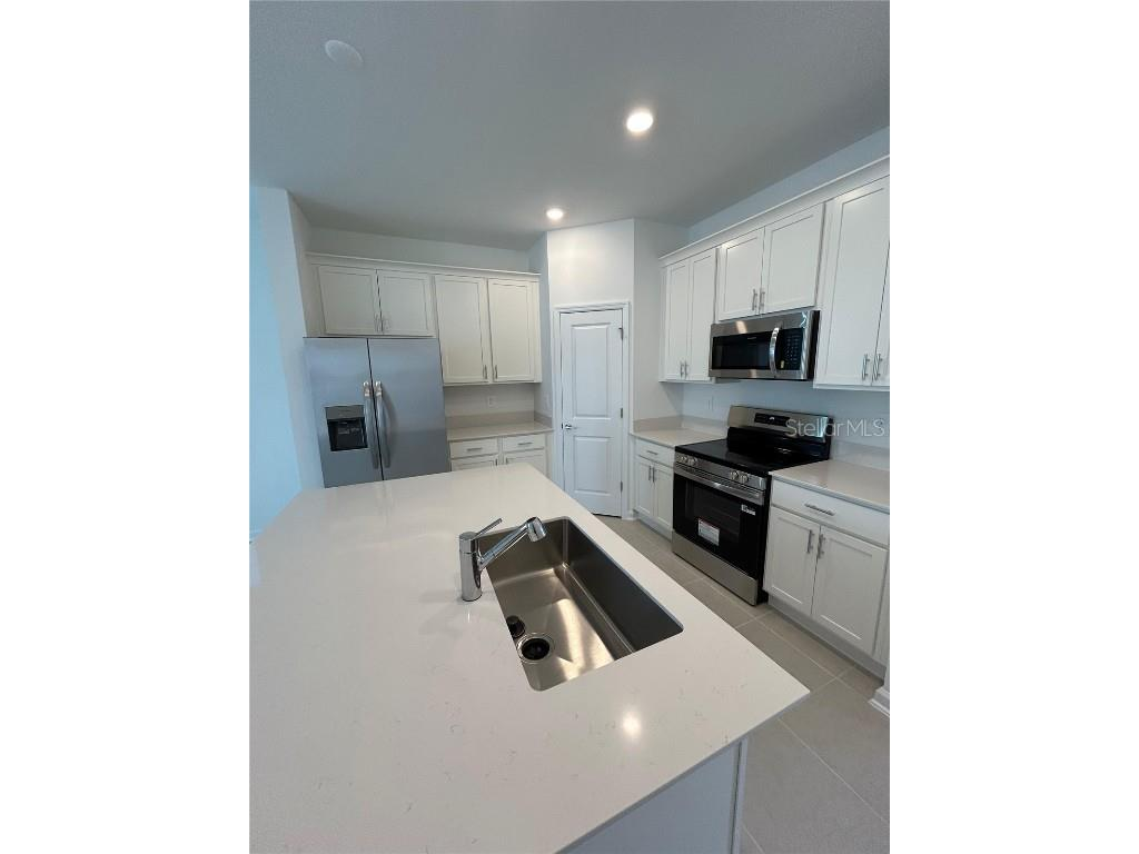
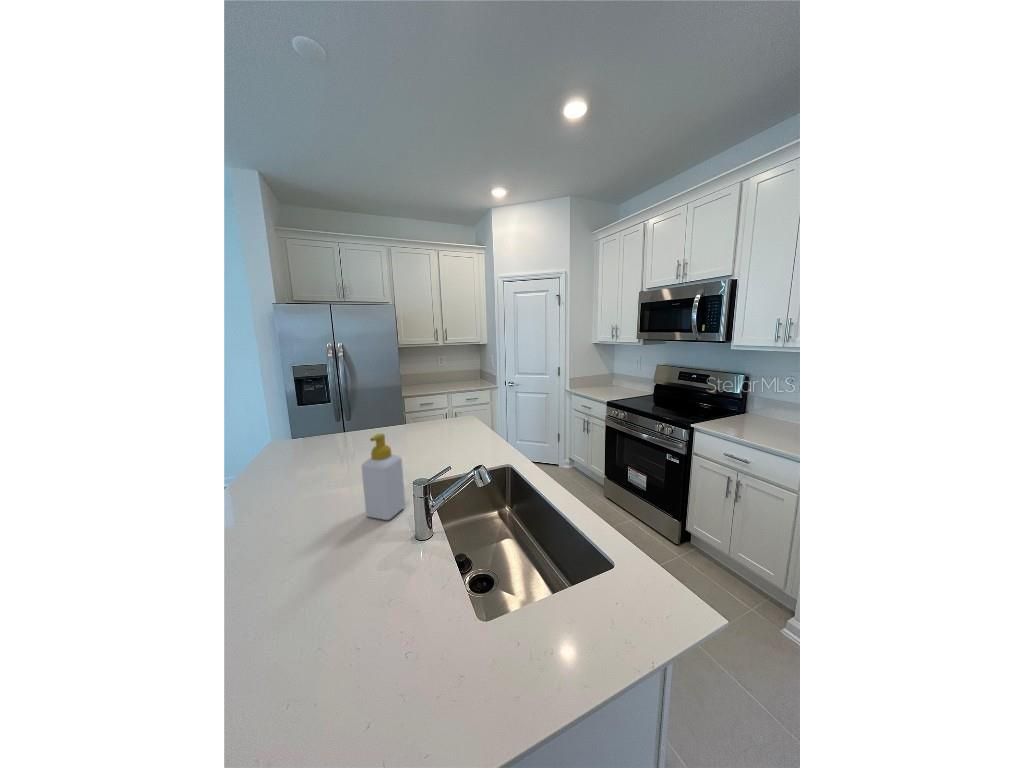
+ soap bottle [360,433,406,521]
